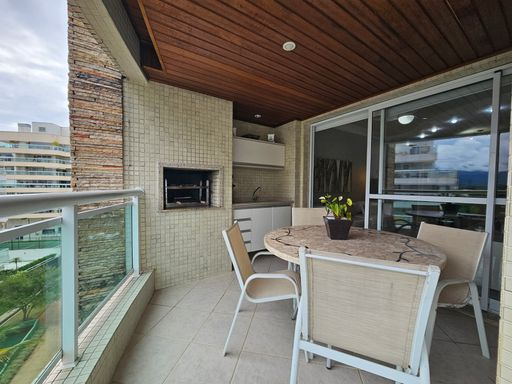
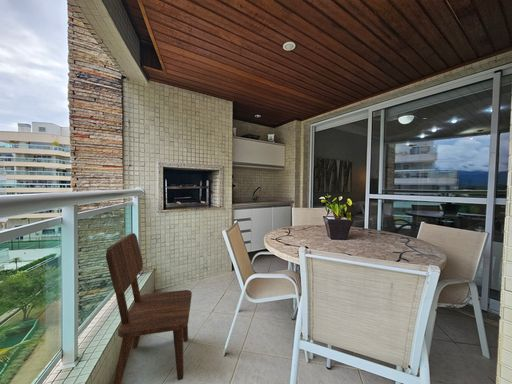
+ dining chair [105,232,193,384]
